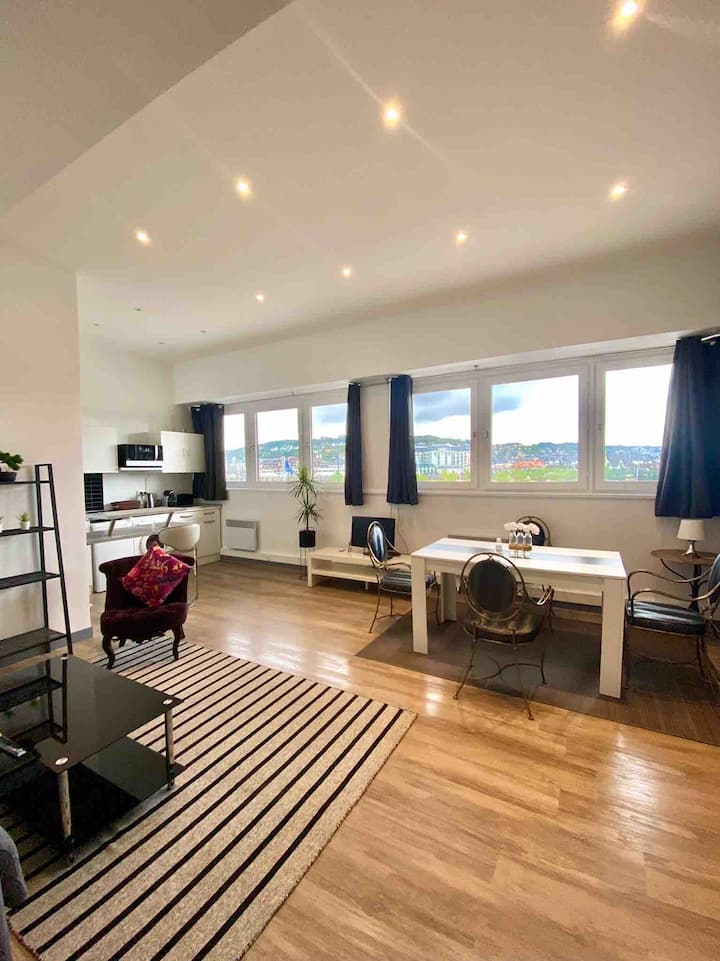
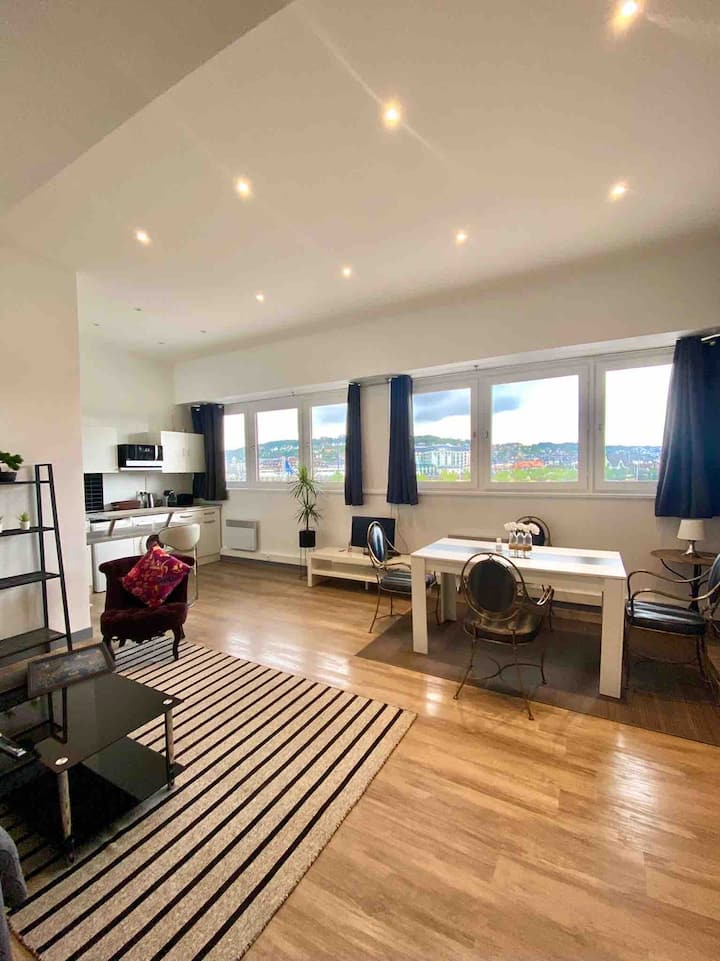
+ decorative tray [26,641,117,699]
